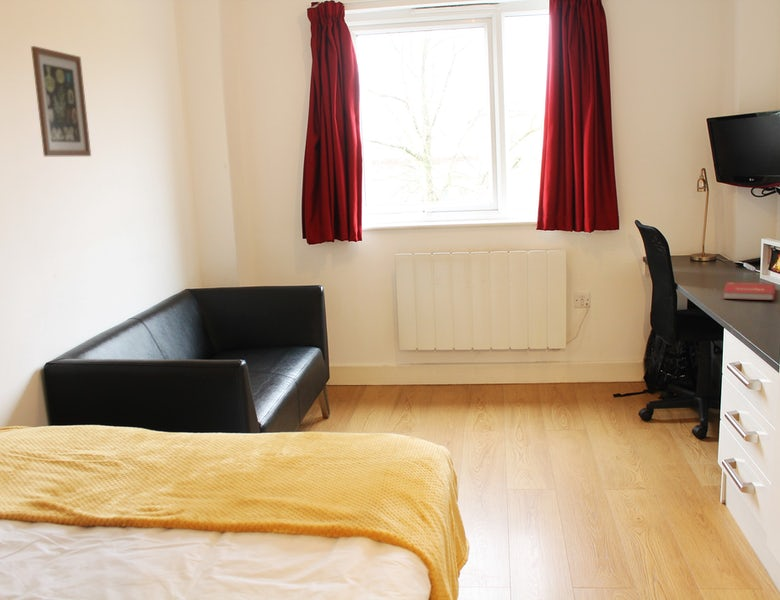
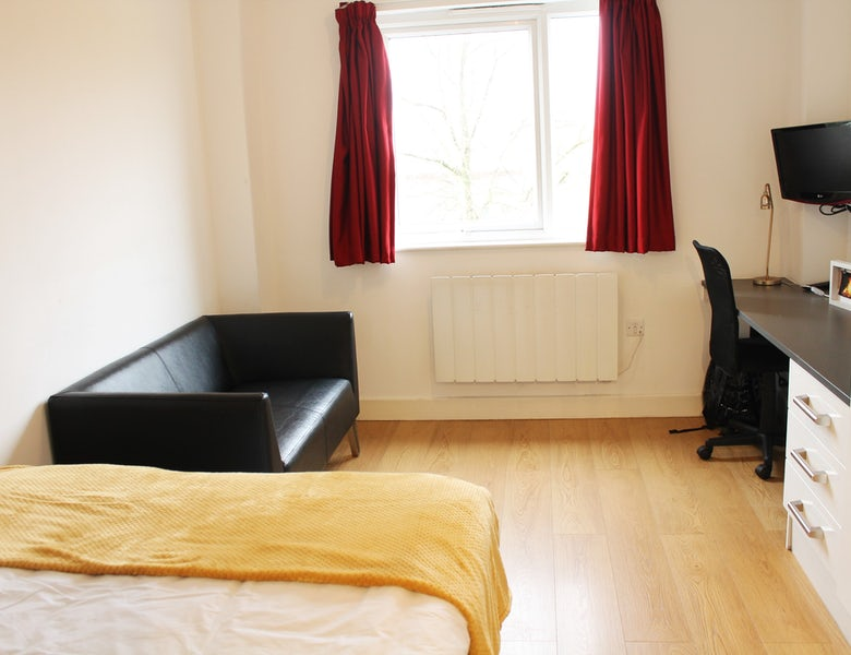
- book [722,282,776,301]
- wall art [30,45,92,157]
